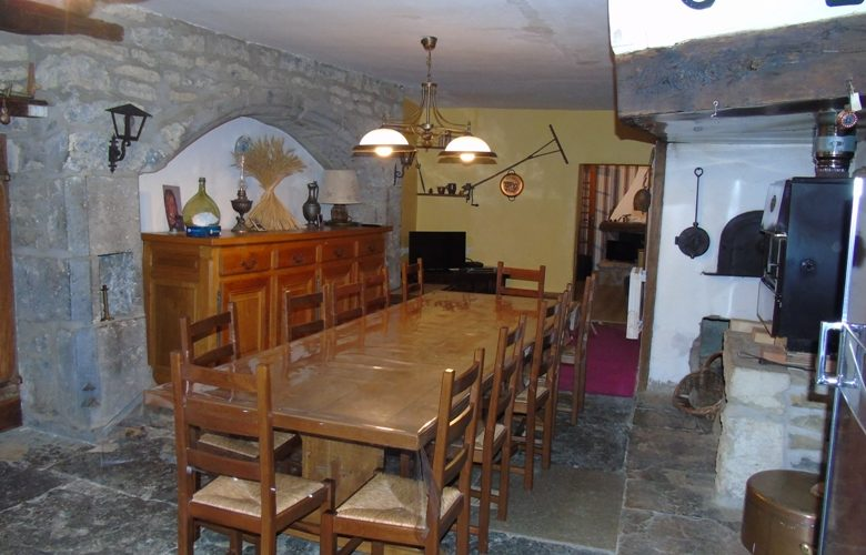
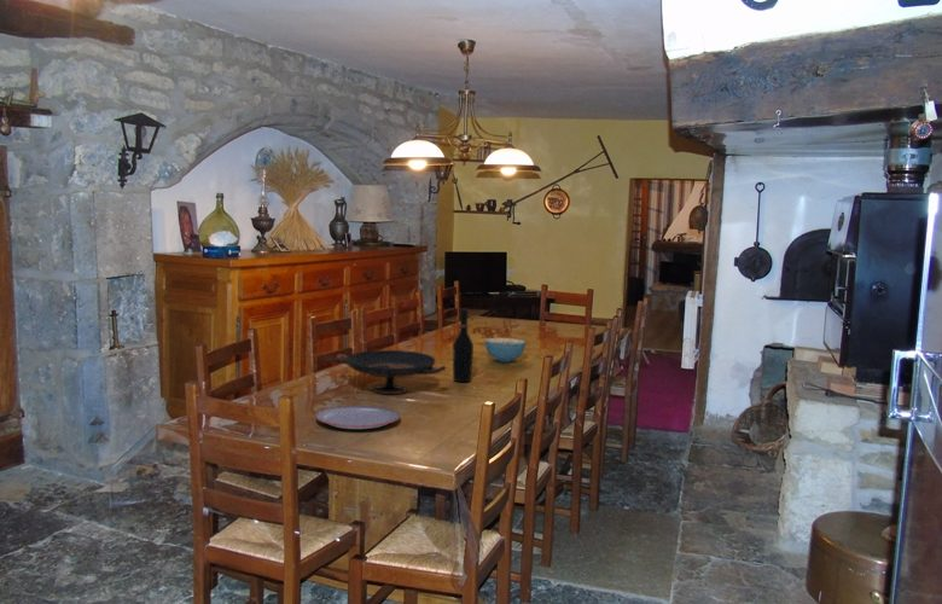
+ decorative bowl [336,349,447,395]
+ plate [314,405,401,430]
+ cereal bowl [483,337,528,364]
+ wine bottle [452,308,475,383]
